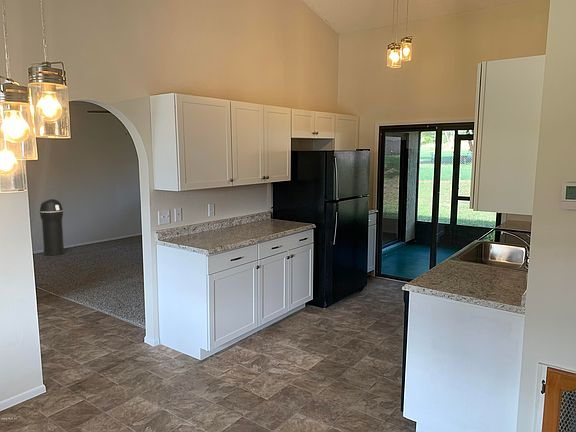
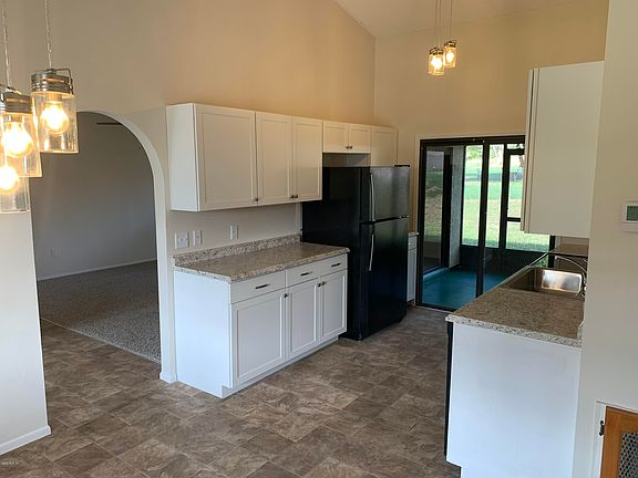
- trash can [39,198,65,257]
